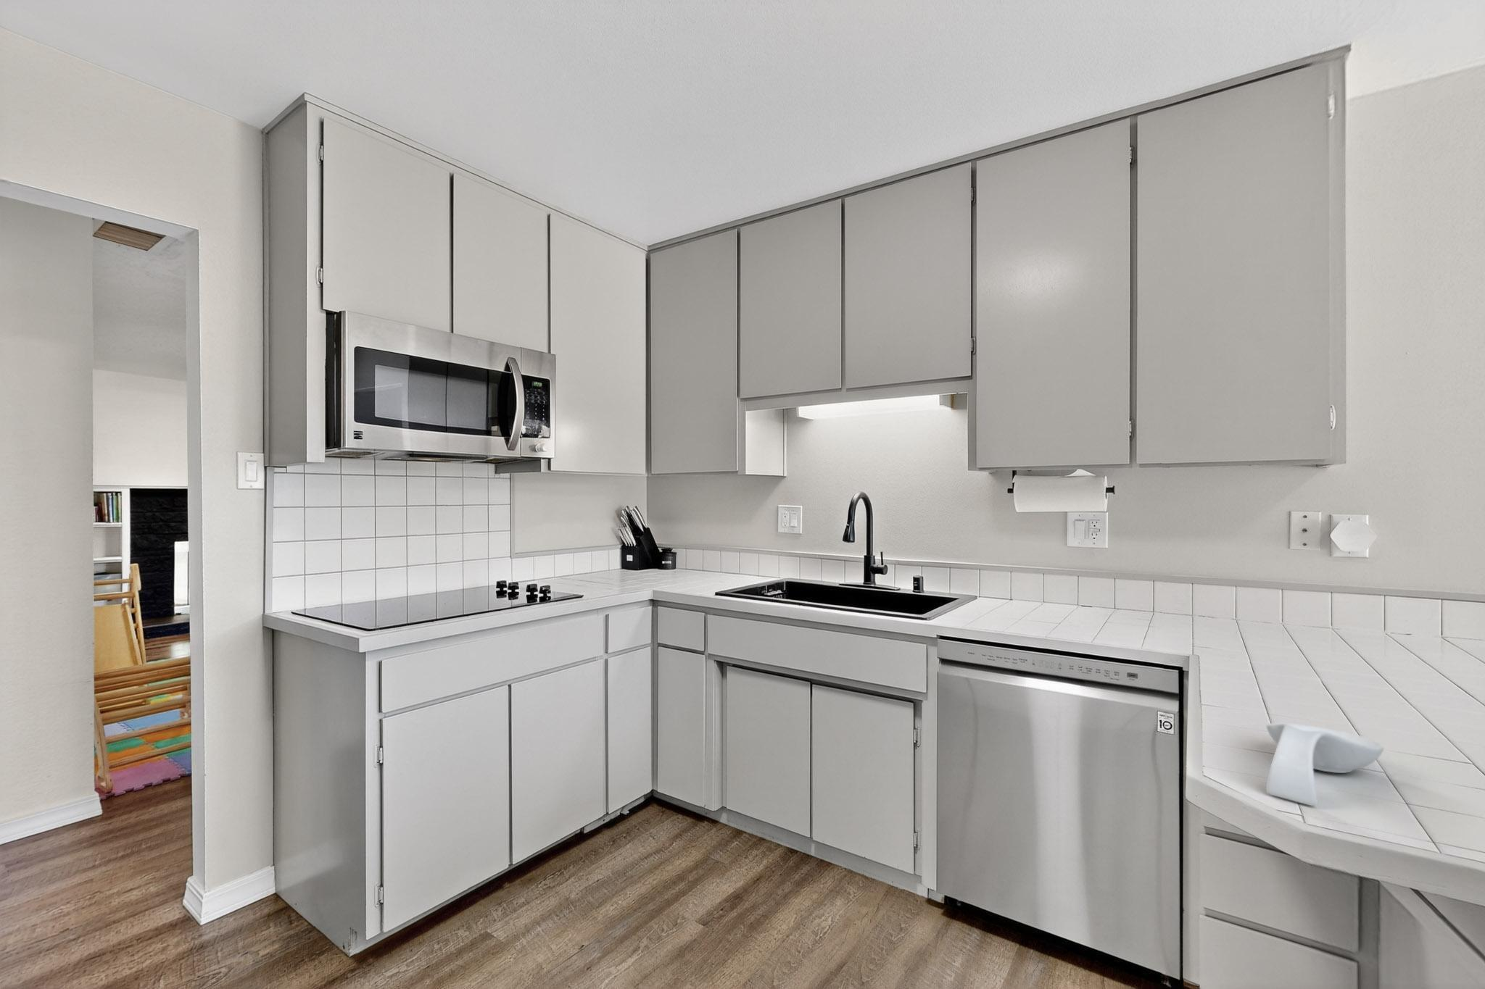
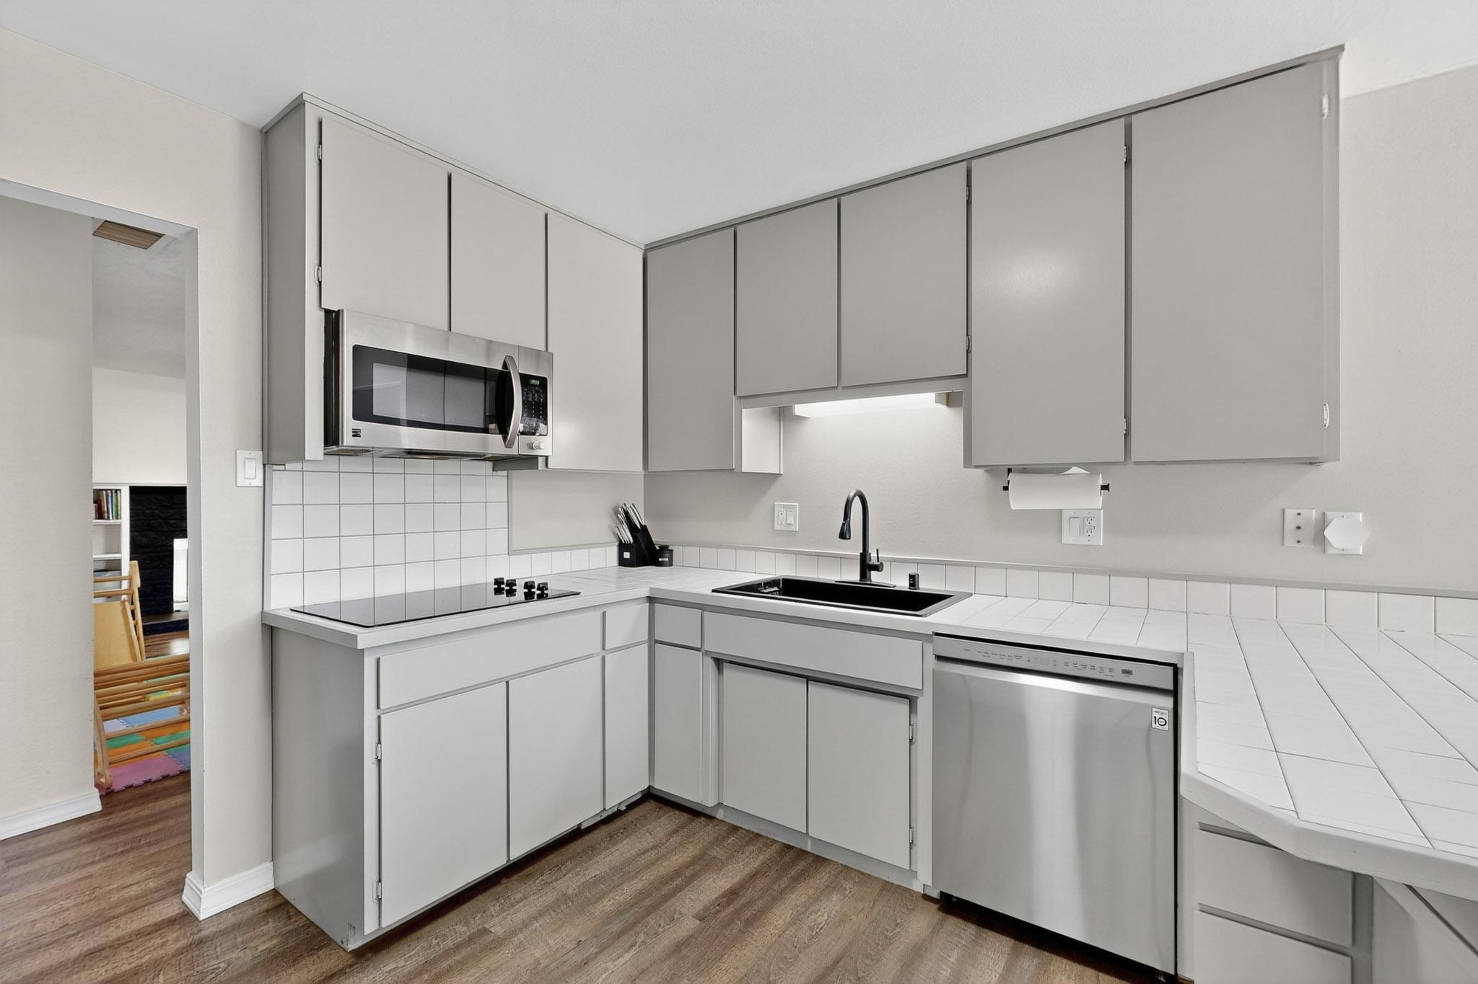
- spoon rest [1265,722,1385,807]
